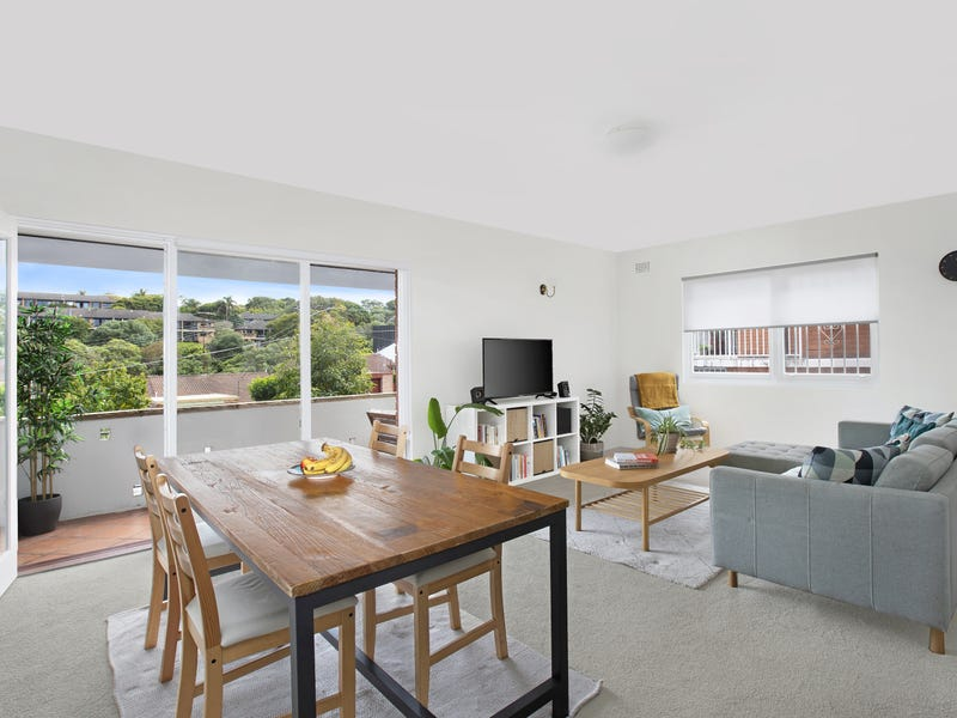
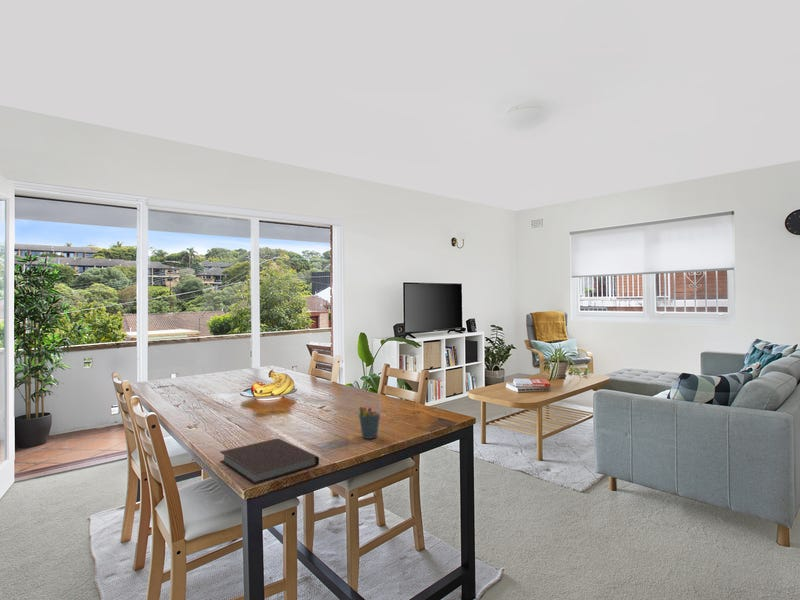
+ pen holder [358,401,382,440]
+ notebook [219,437,320,486]
